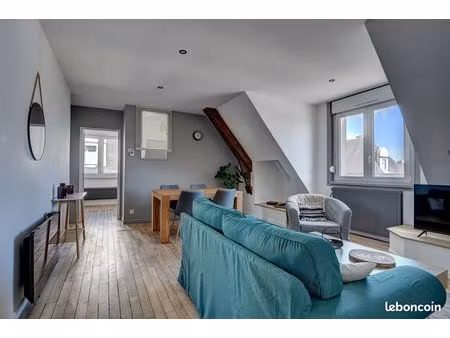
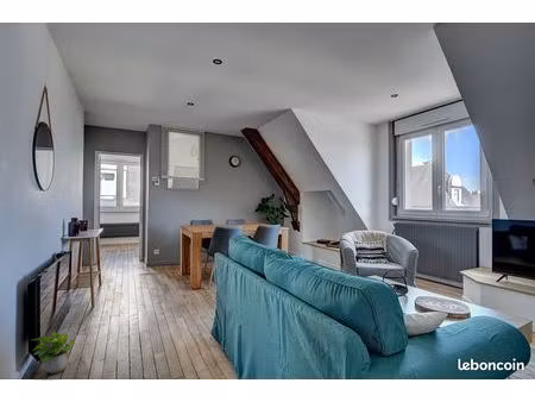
+ potted plant [31,331,76,375]
